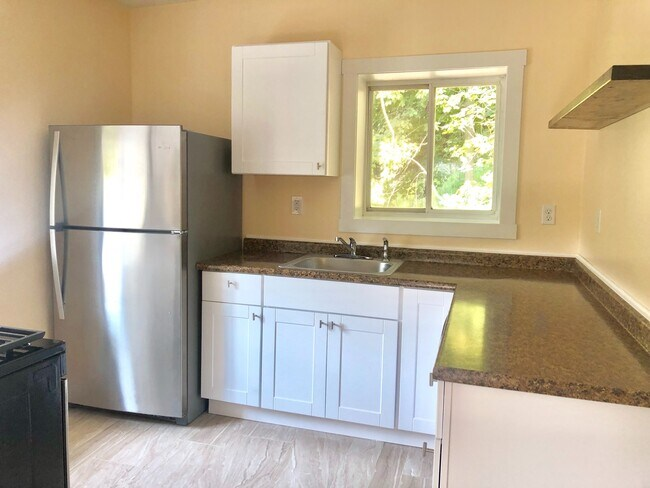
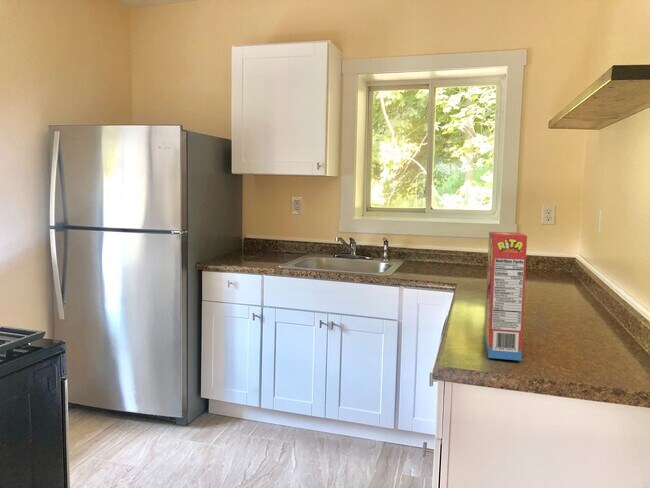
+ cereal box [484,231,528,362]
